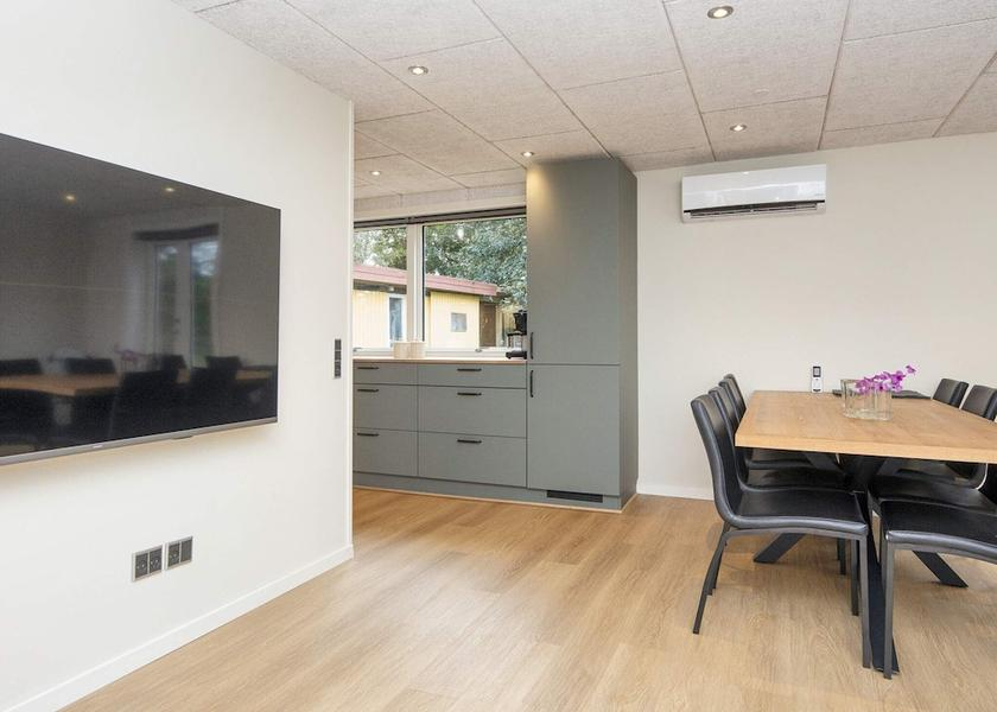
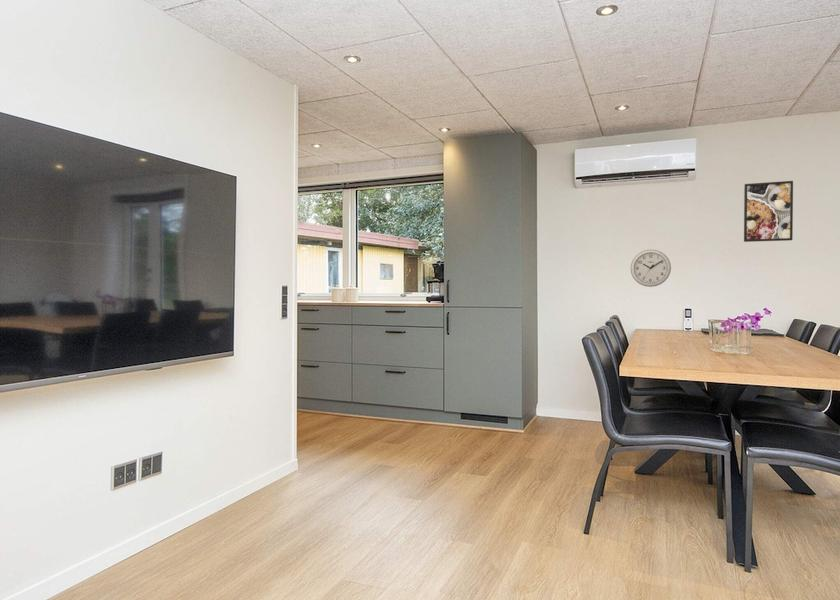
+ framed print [743,180,794,243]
+ wall clock [629,249,672,288]
